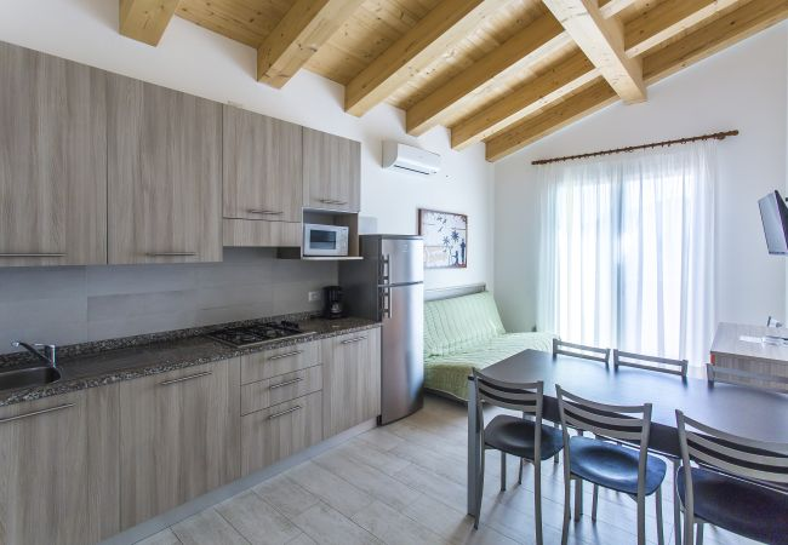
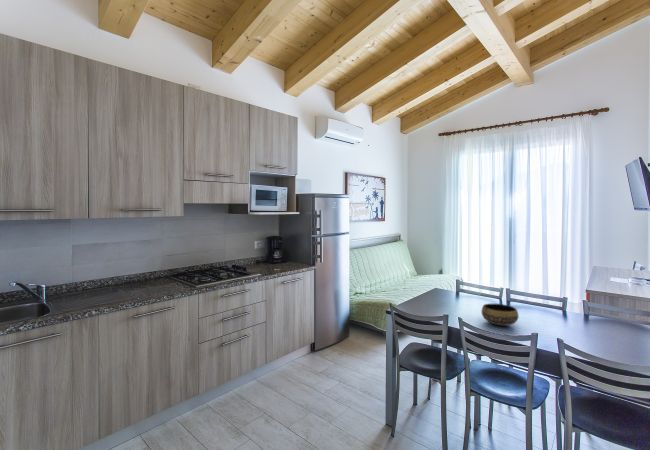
+ bowl [480,303,519,327]
